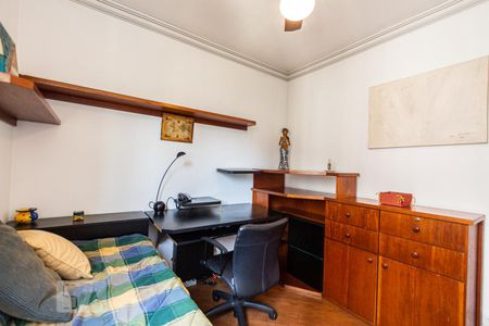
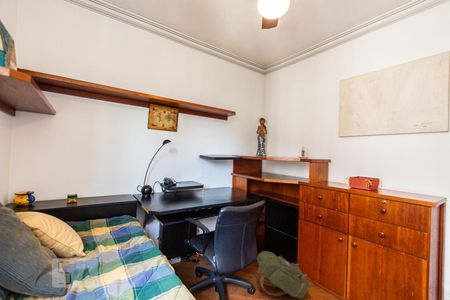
+ backpack [256,250,311,300]
